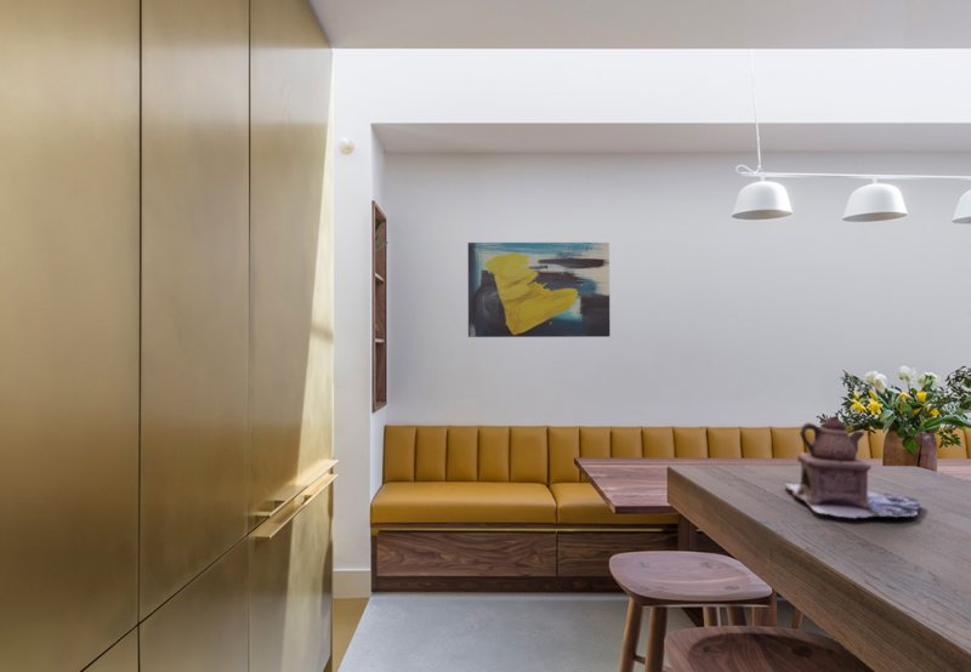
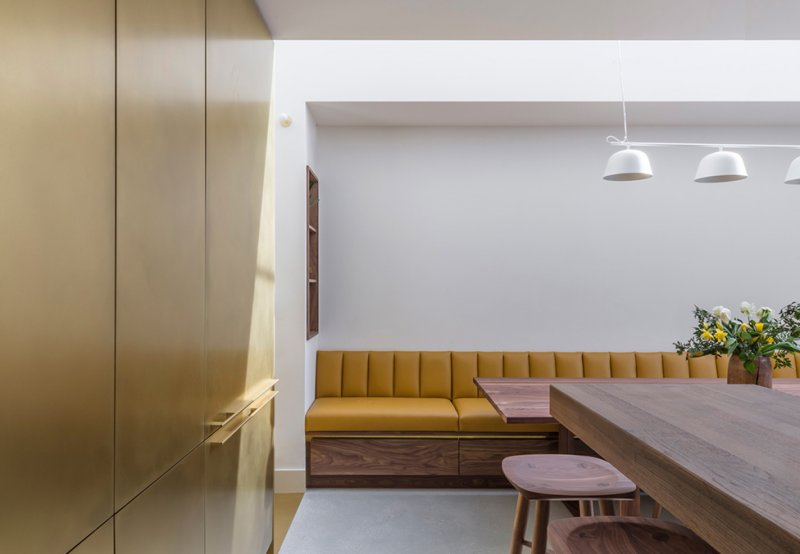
- wall art [467,241,612,338]
- teapot [783,416,922,519]
